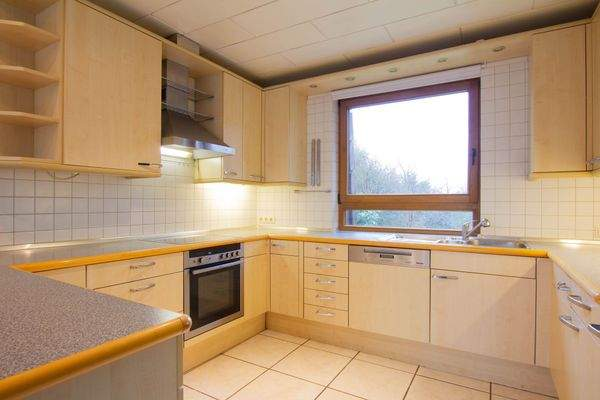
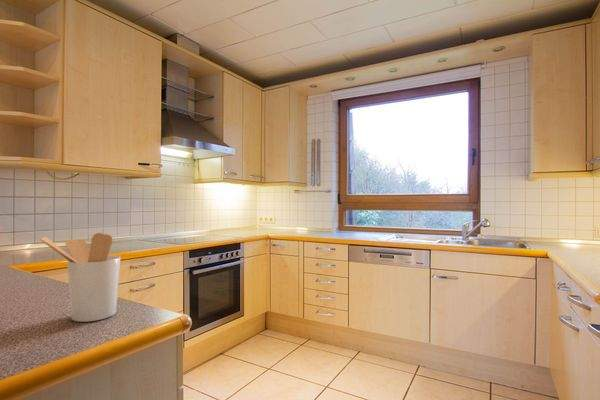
+ utensil holder [40,232,121,323]
